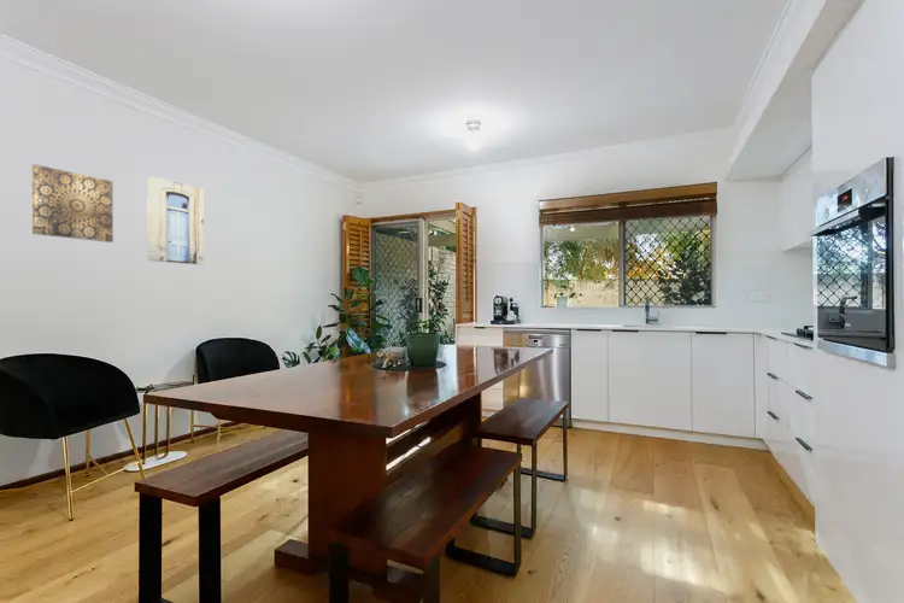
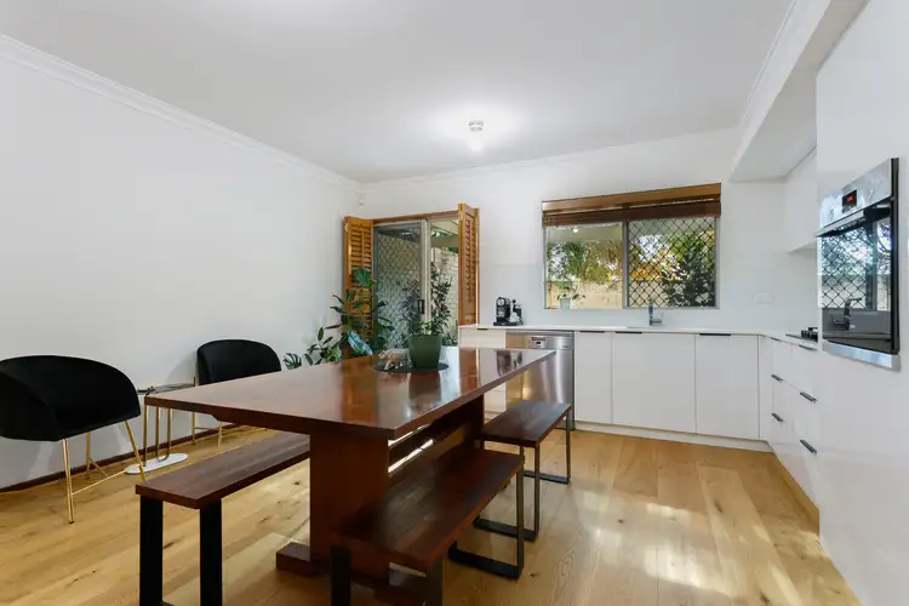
- wall art [30,163,115,244]
- wall art [146,175,205,265]
